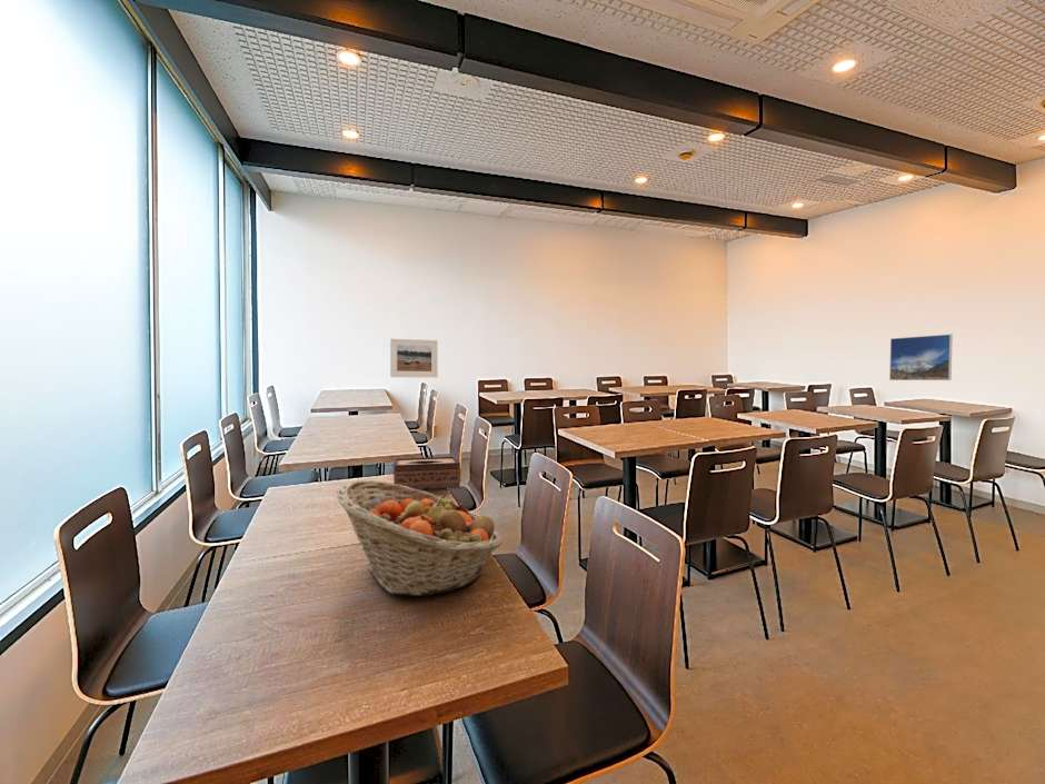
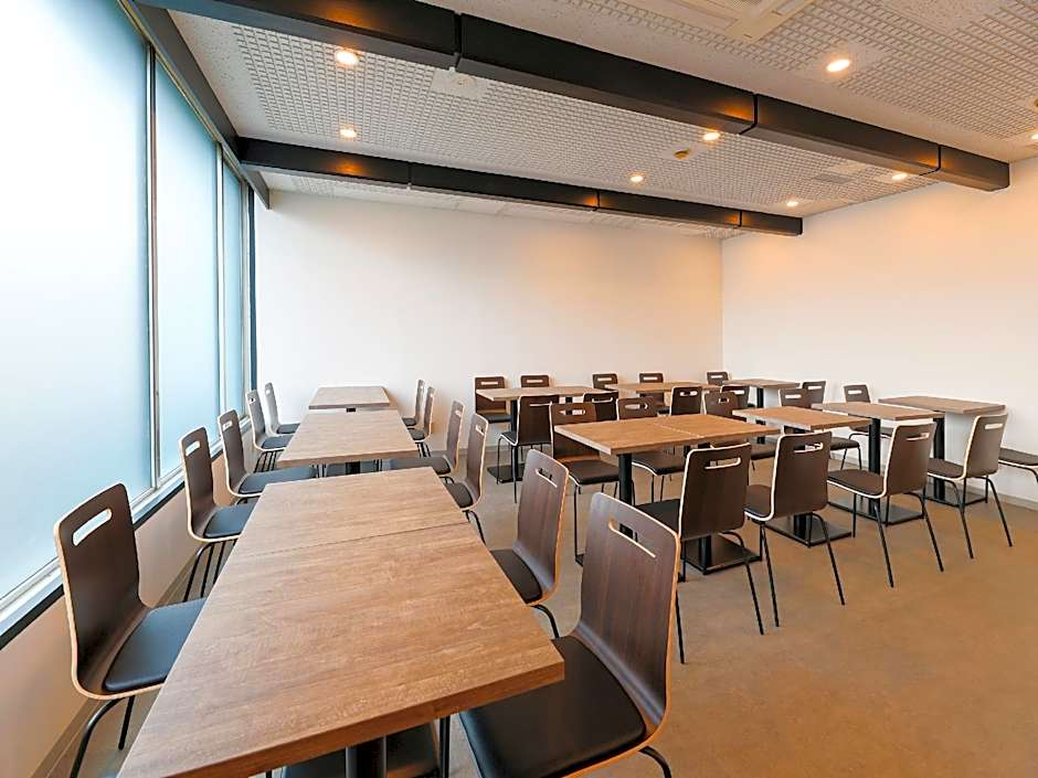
- tissue box [392,456,461,490]
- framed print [888,334,954,381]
- fruit basket [336,479,504,597]
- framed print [389,338,439,378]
